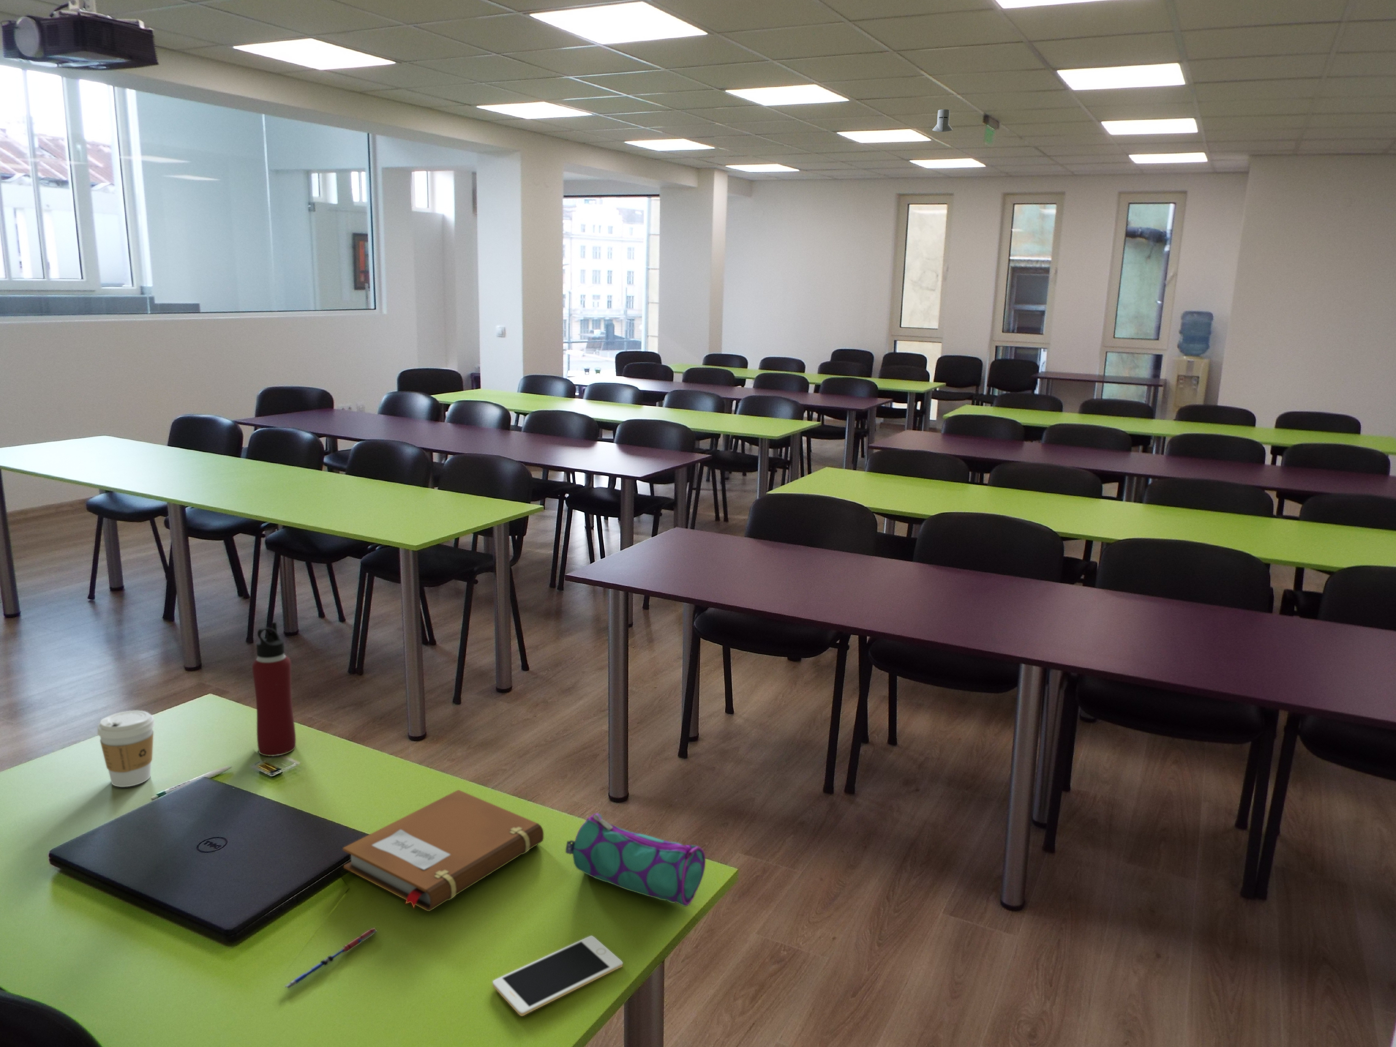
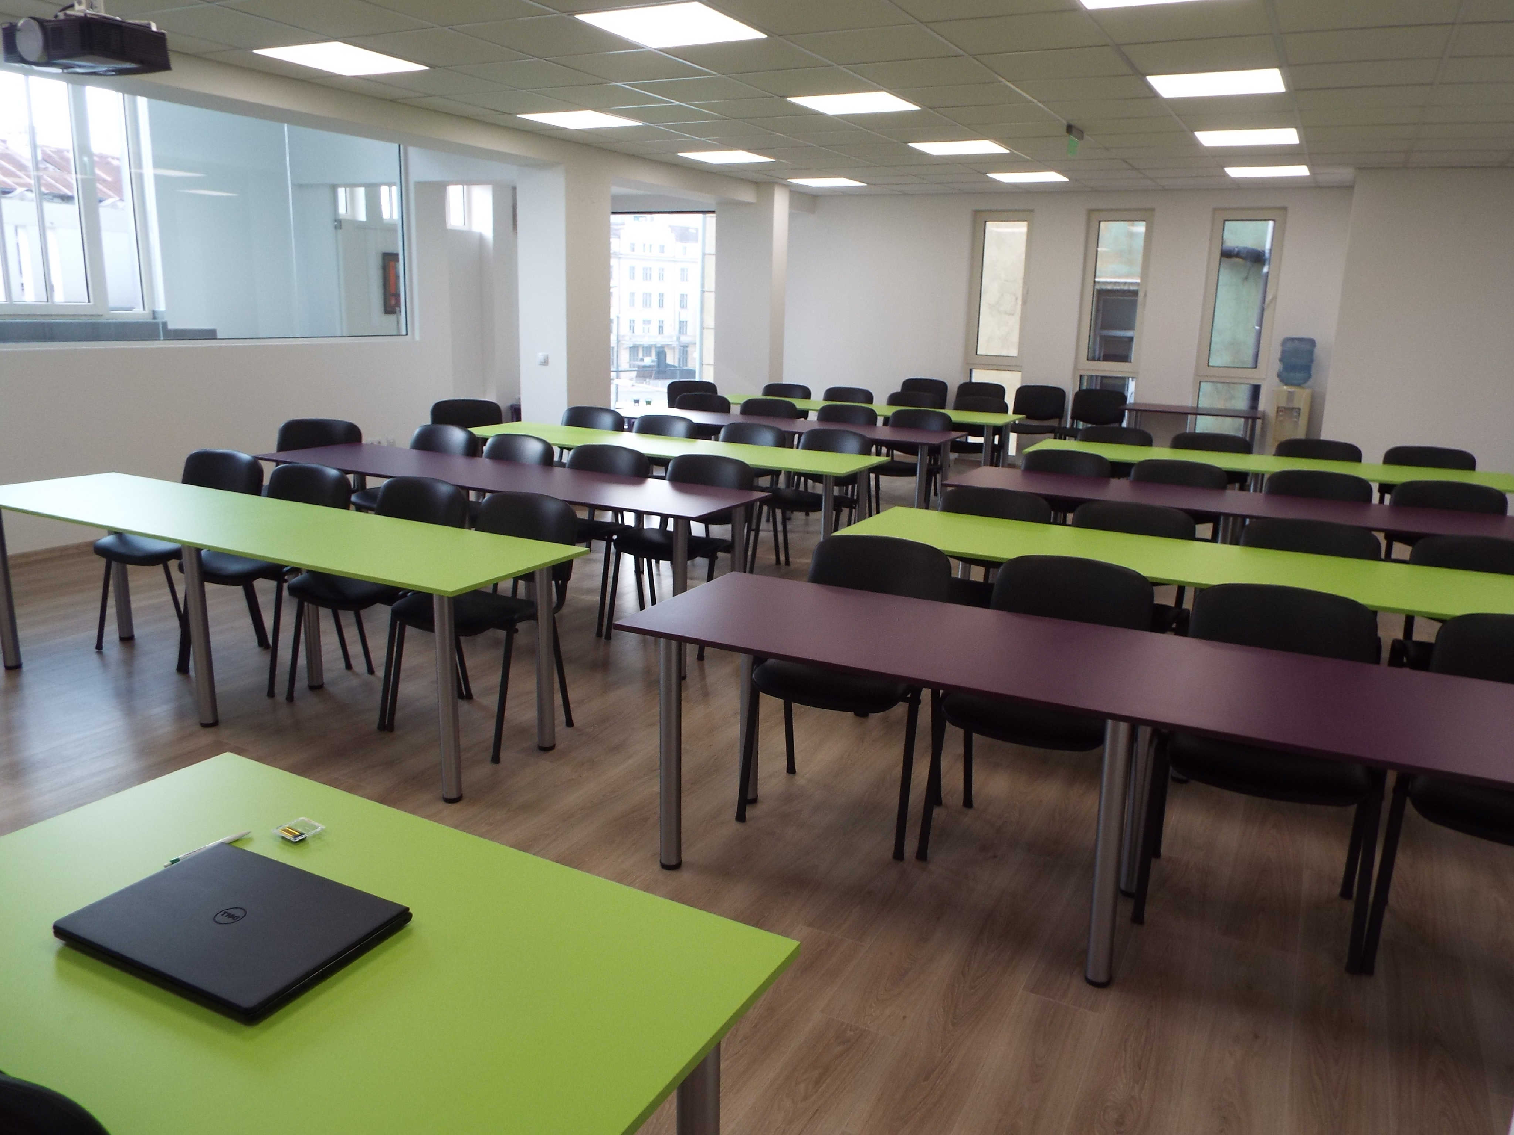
- notebook [343,790,544,912]
- knight helmet [932,109,953,132]
- water bottle [252,621,296,757]
- coffee cup [97,710,155,787]
- cell phone [492,936,623,1016]
- pencil case [565,813,706,906]
- pen [284,927,378,991]
